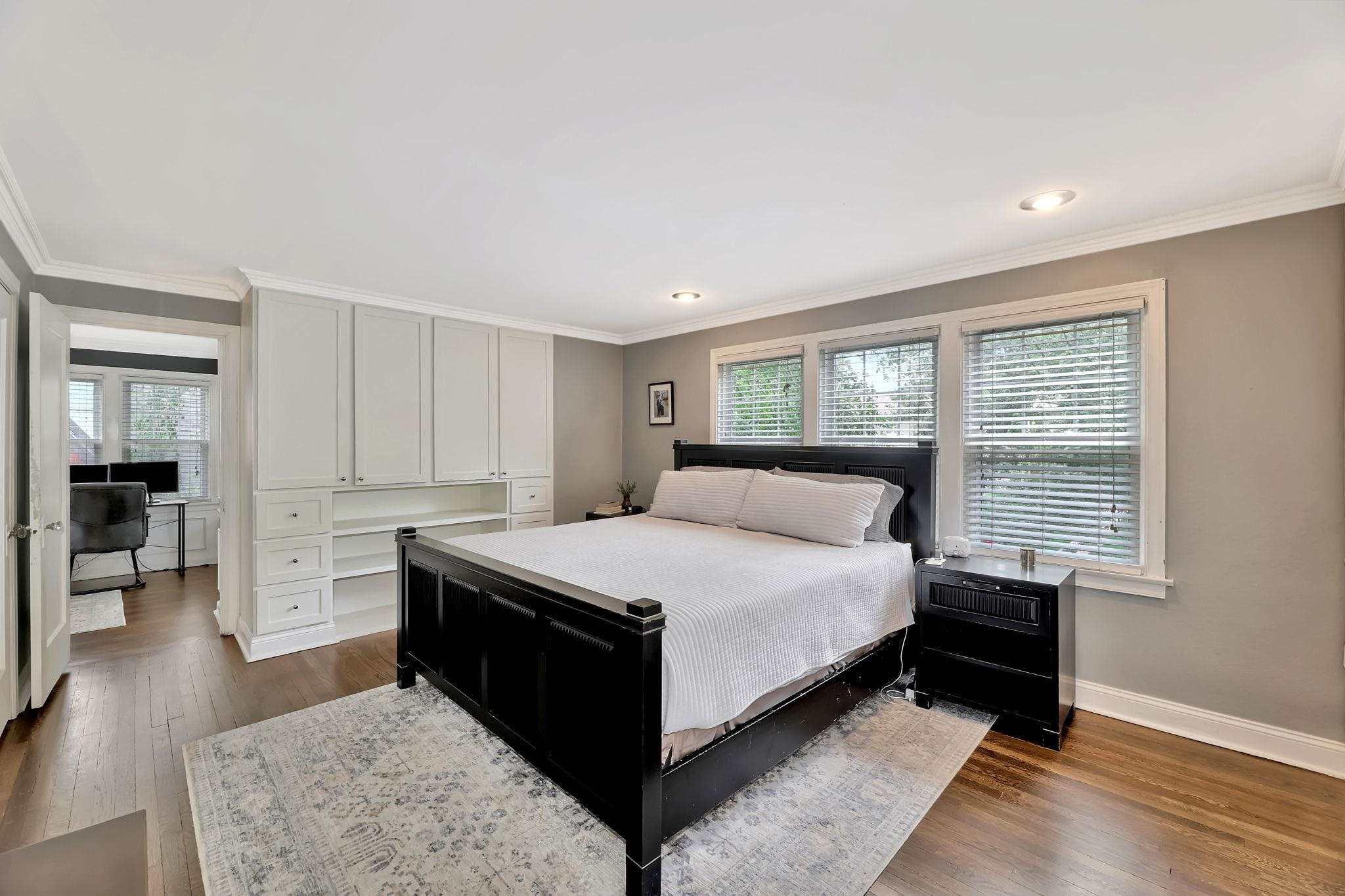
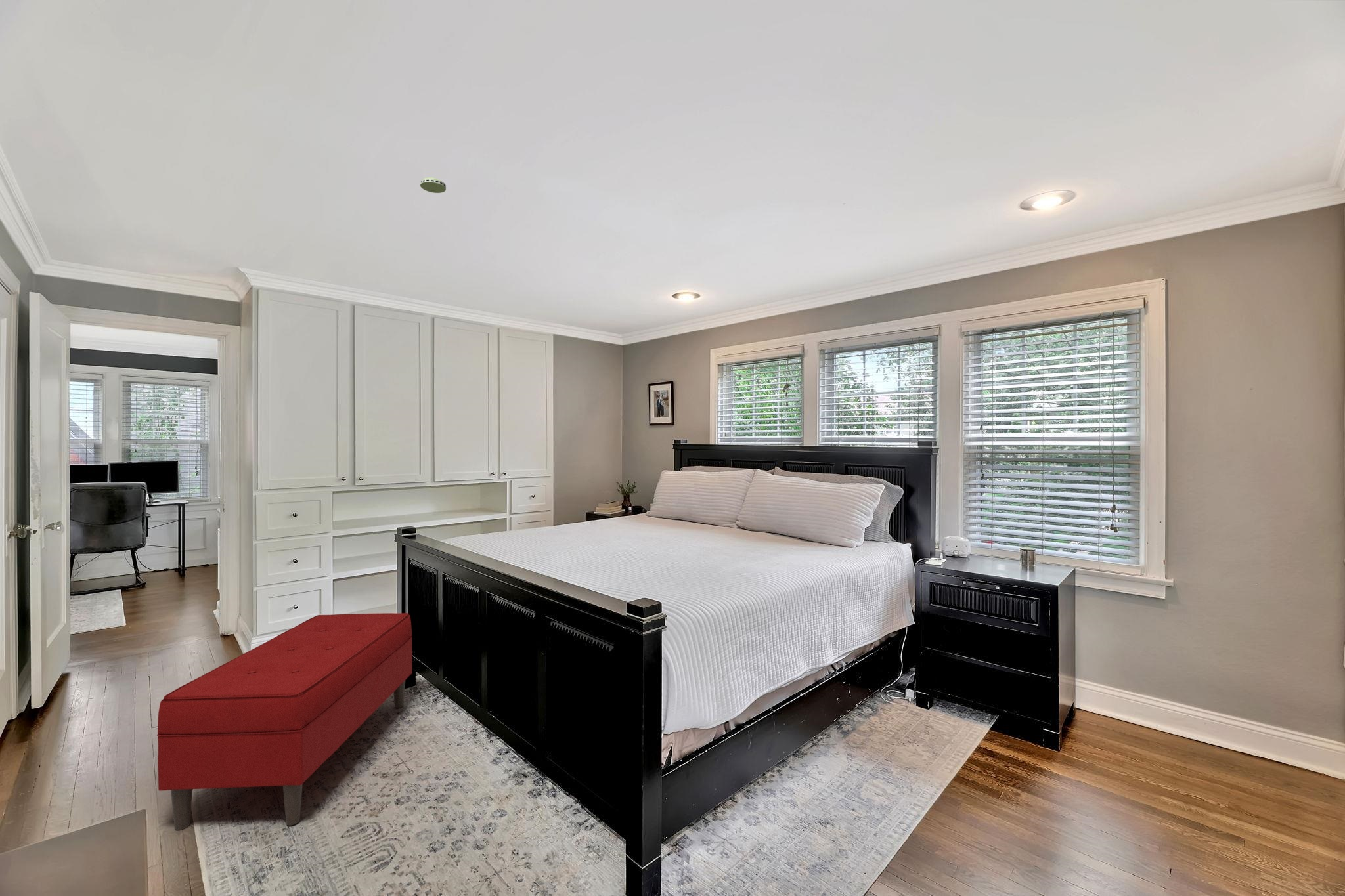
+ smoke detector [420,177,447,194]
+ bench [156,612,413,831]
